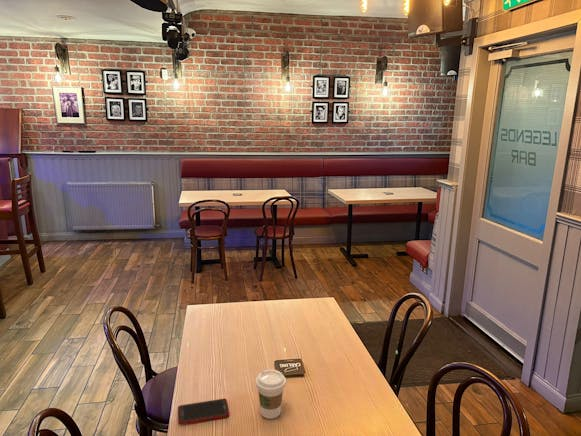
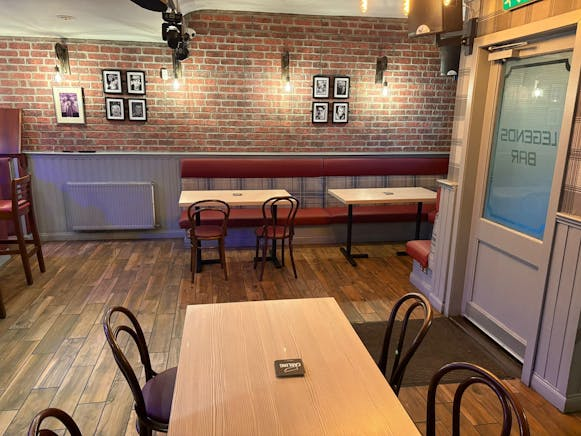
- cell phone [177,398,230,426]
- coffee cup [255,368,287,420]
